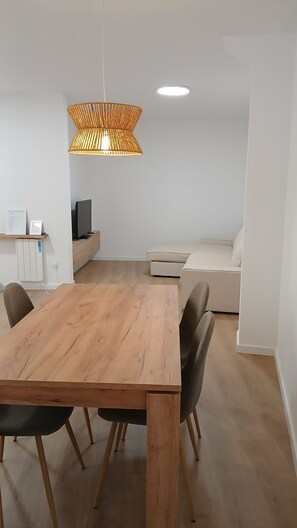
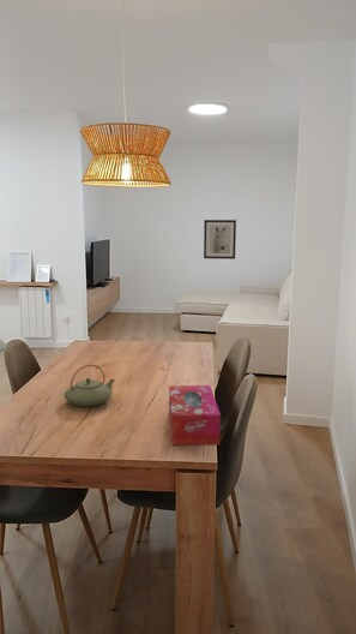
+ tissue box [168,384,222,447]
+ teapot [64,364,116,407]
+ wall art [203,219,237,261]
